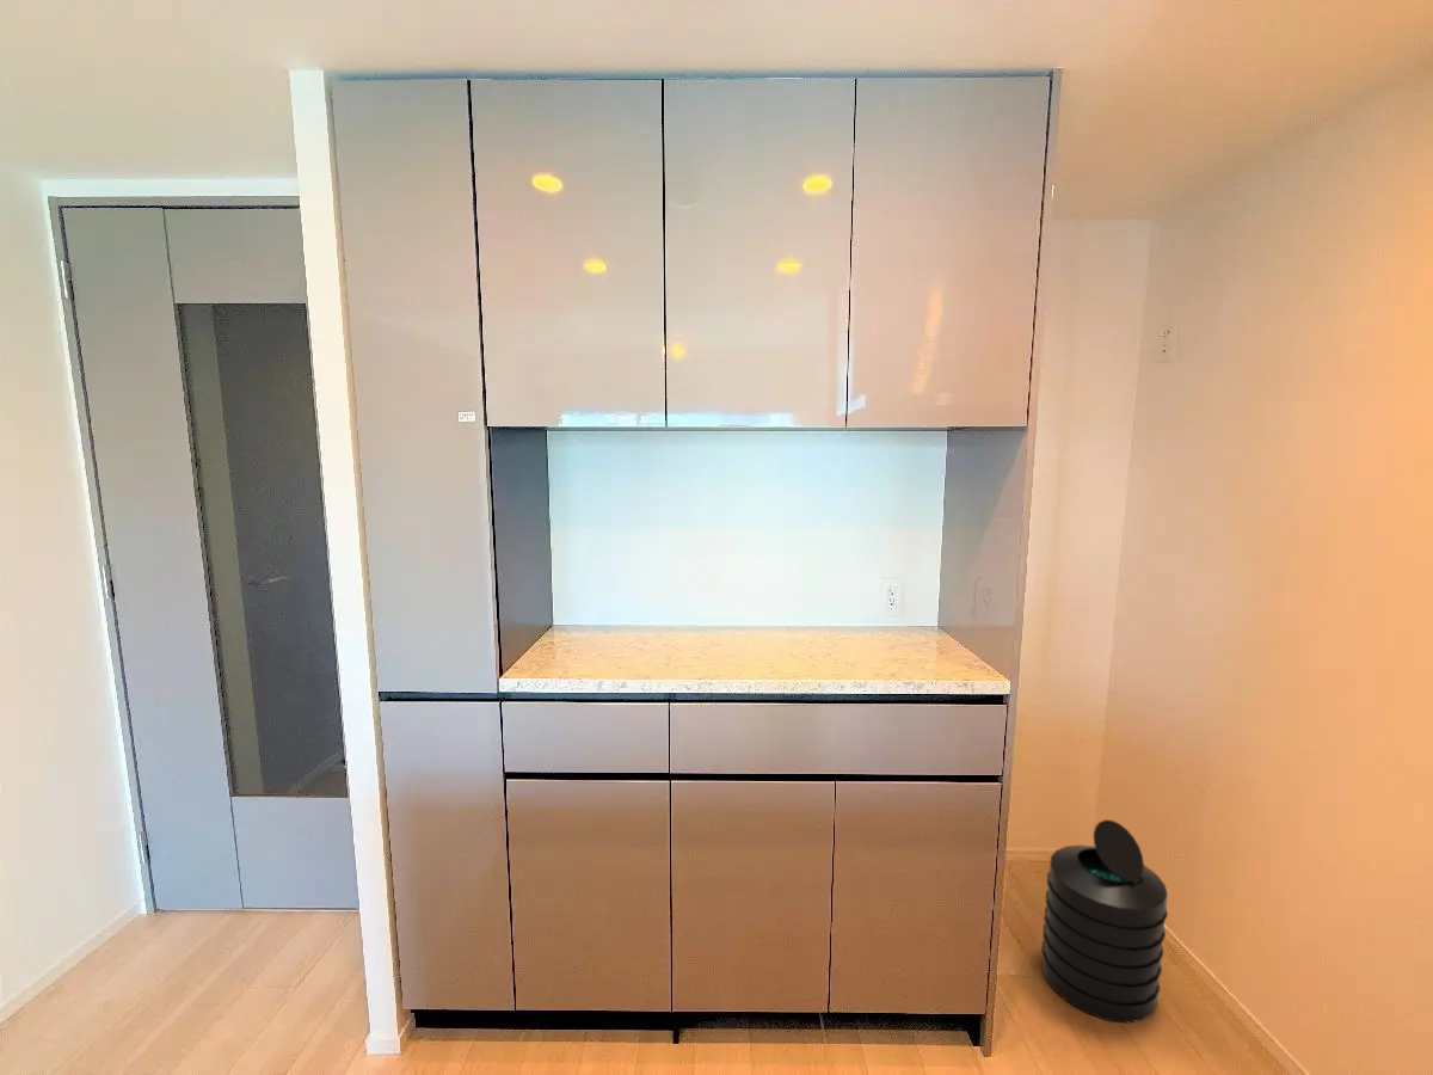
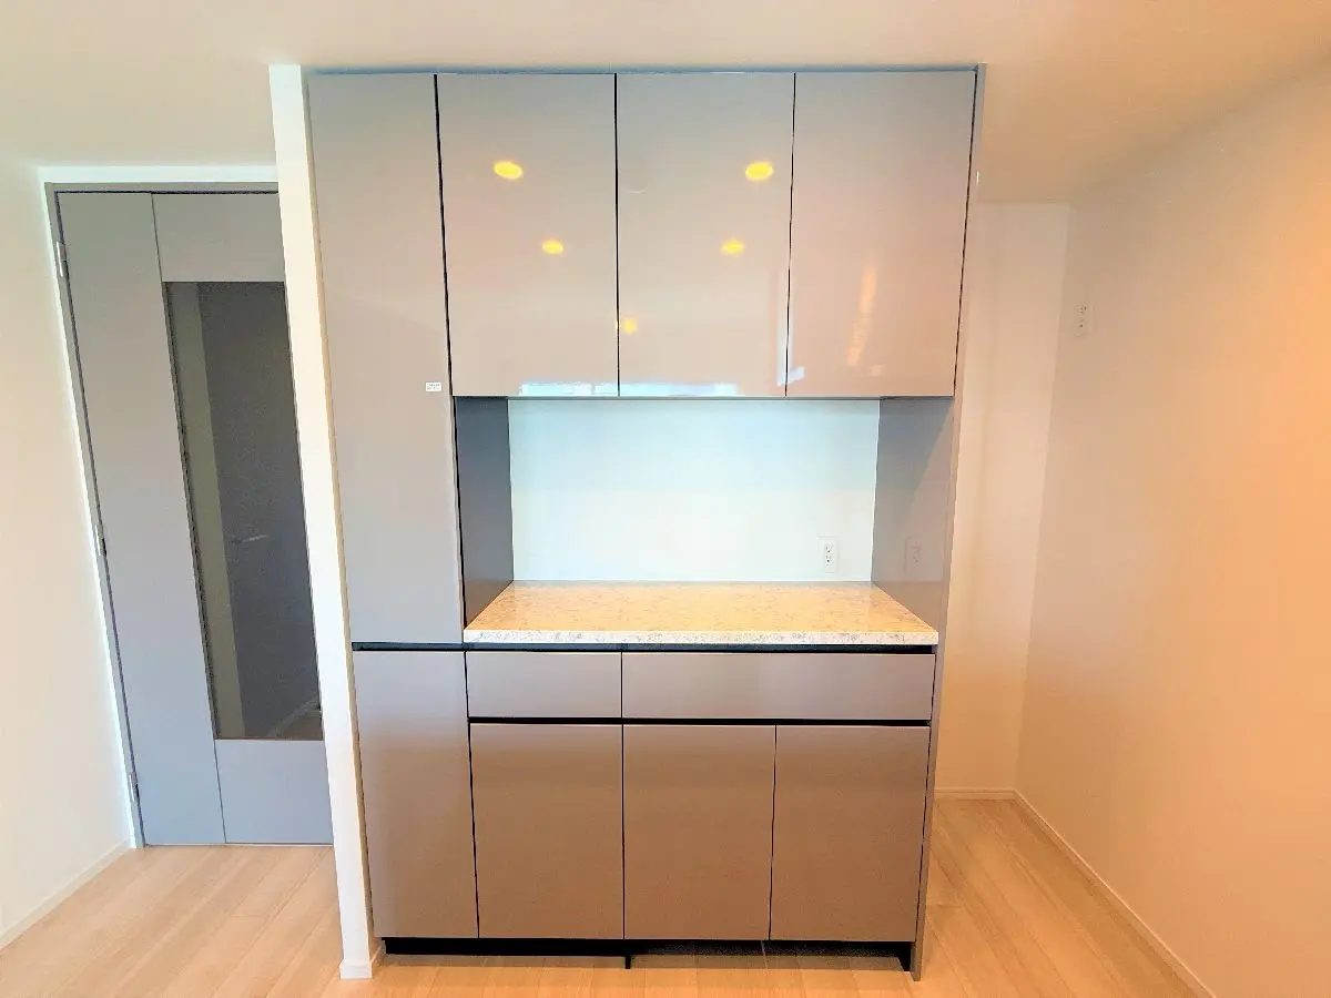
- trash can [1040,818,1169,1025]
